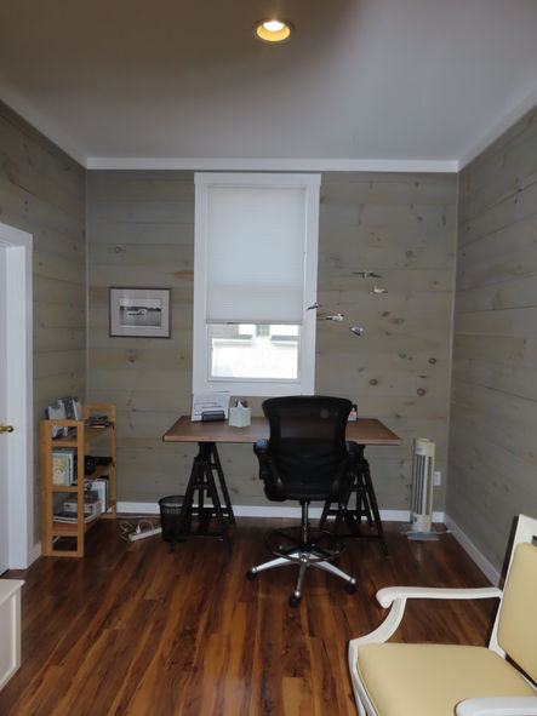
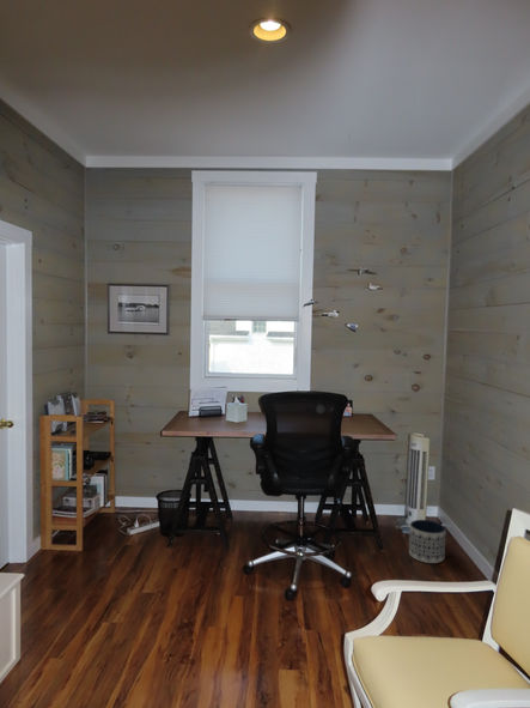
+ planter [408,519,446,564]
